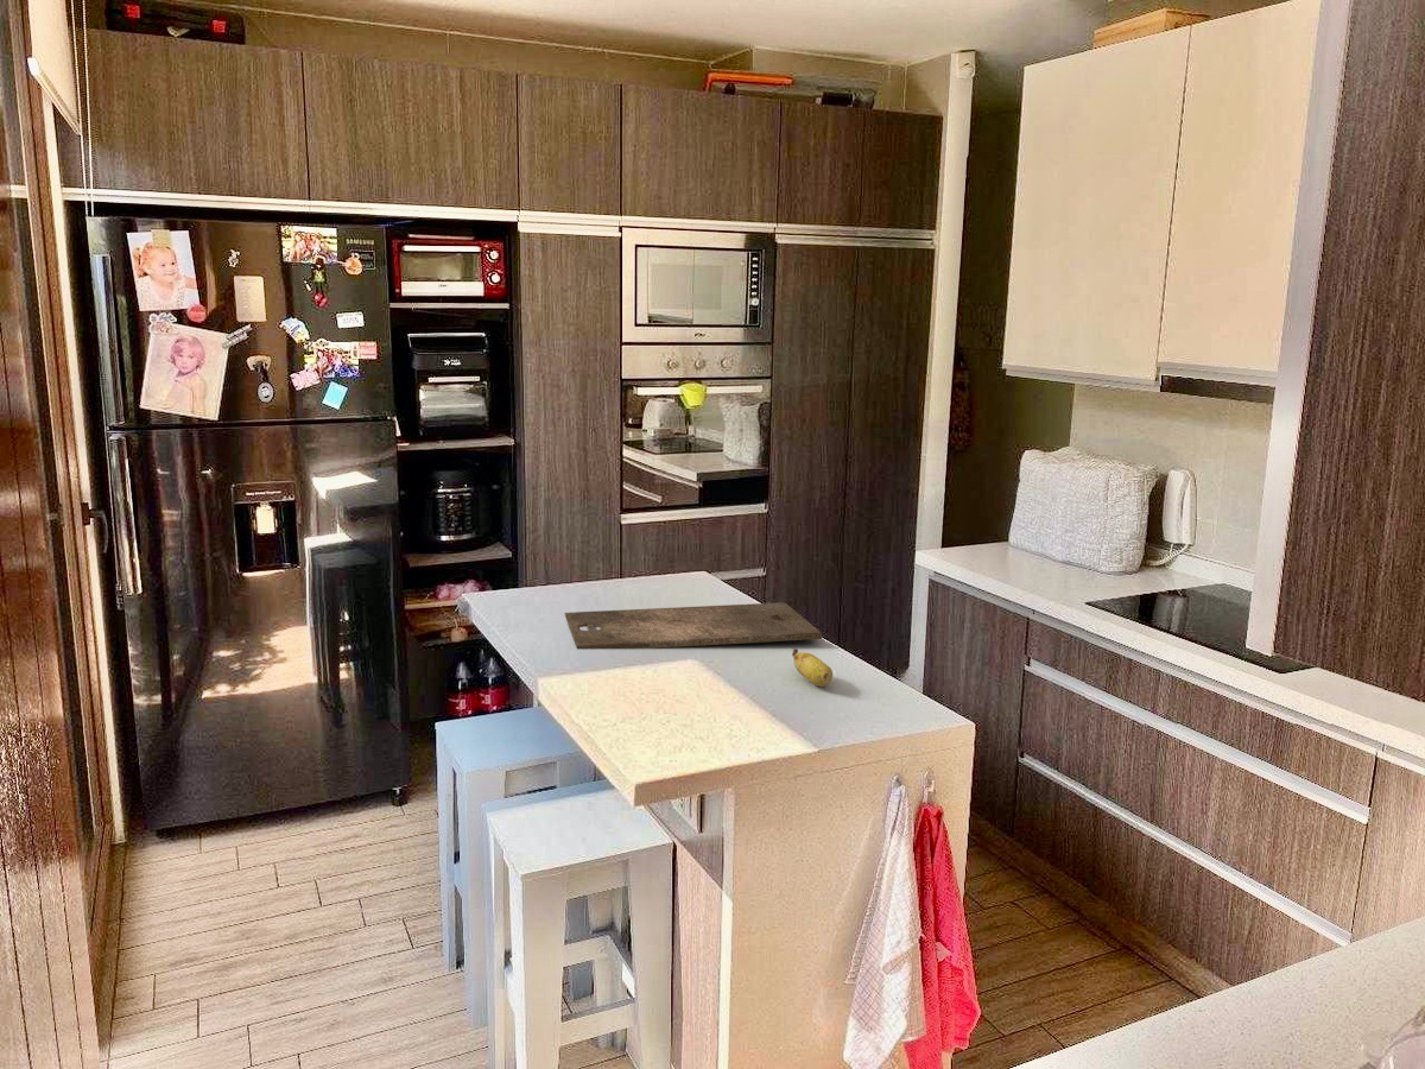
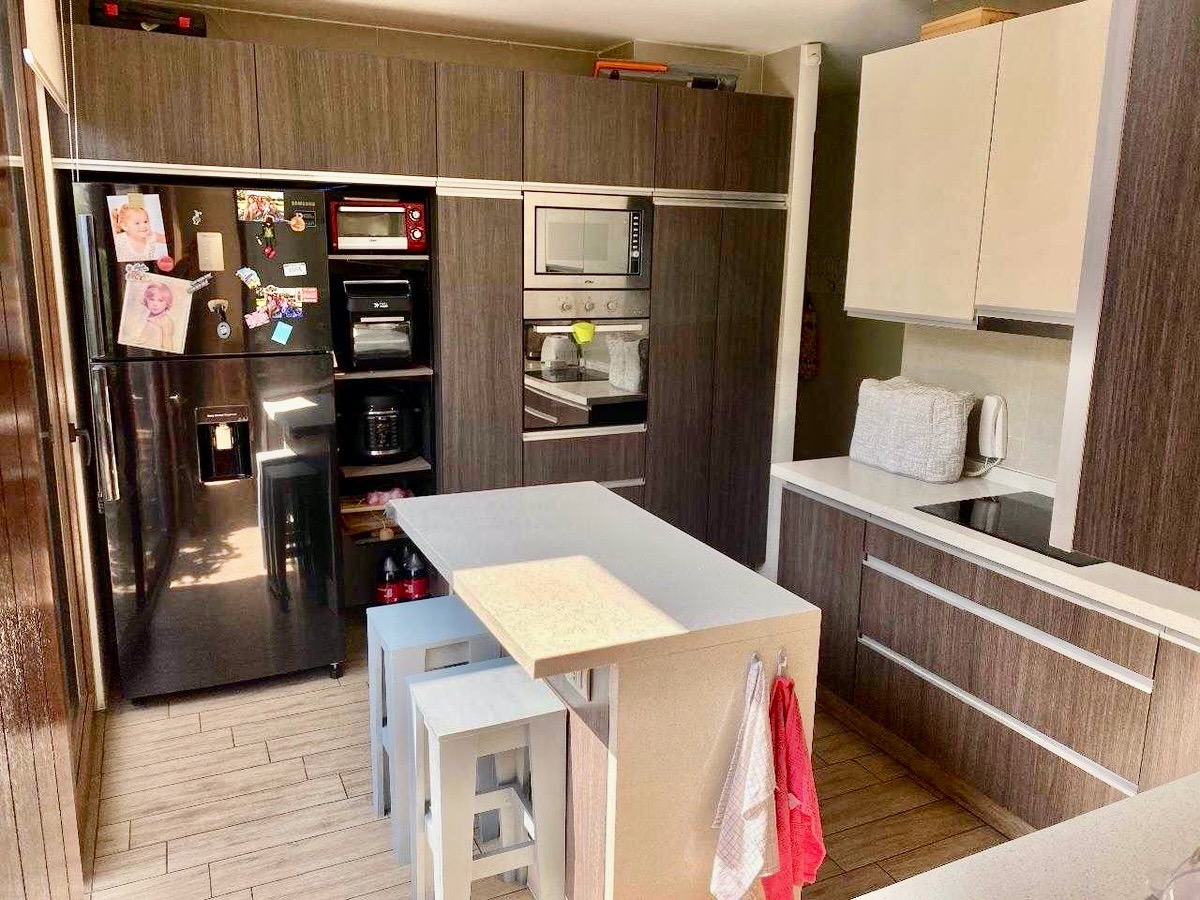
- banana [791,647,834,688]
- cutting board [563,601,823,650]
